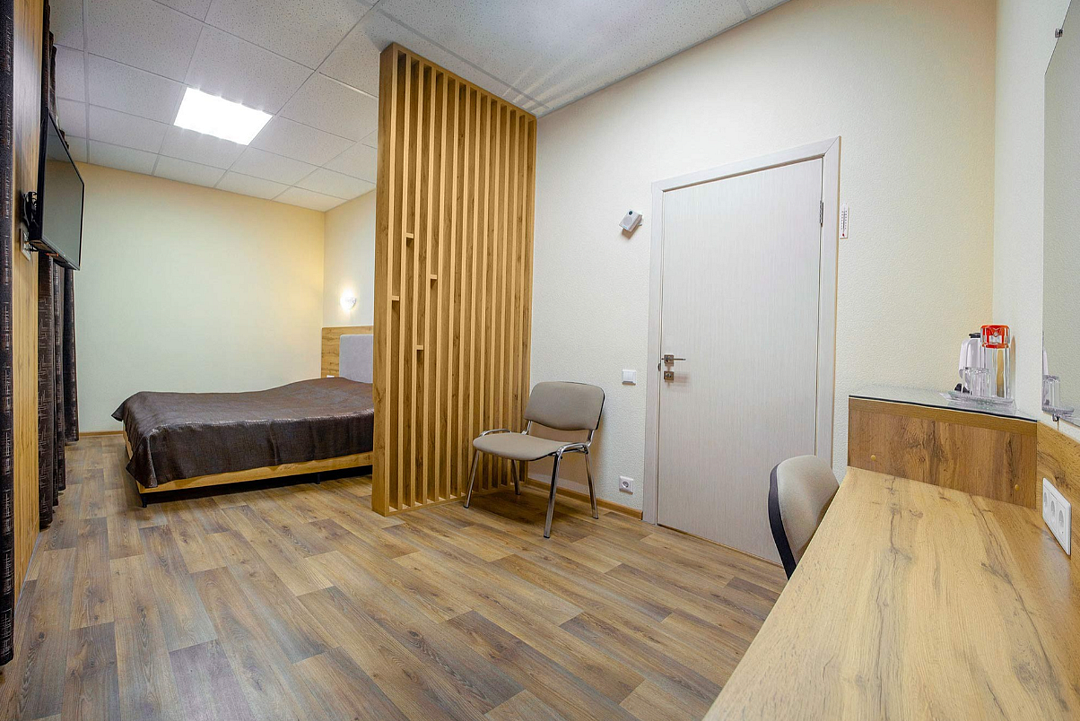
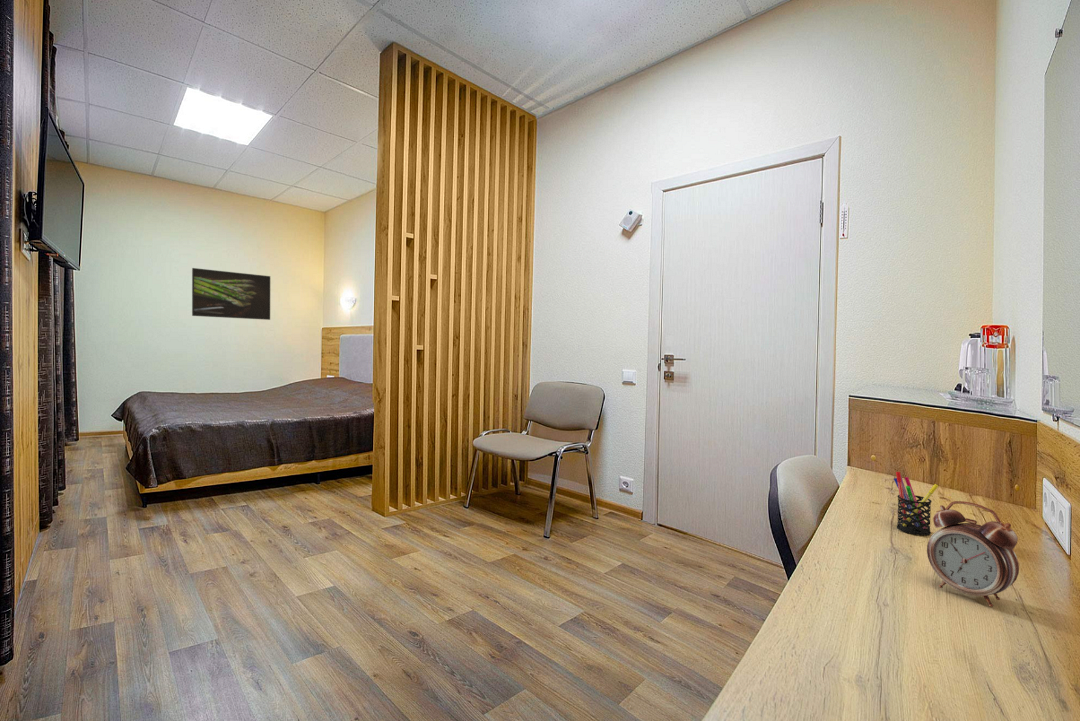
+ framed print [191,267,271,321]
+ pen holder [893,471,939,536]
+ alarm clock [926,500,1020,608]
